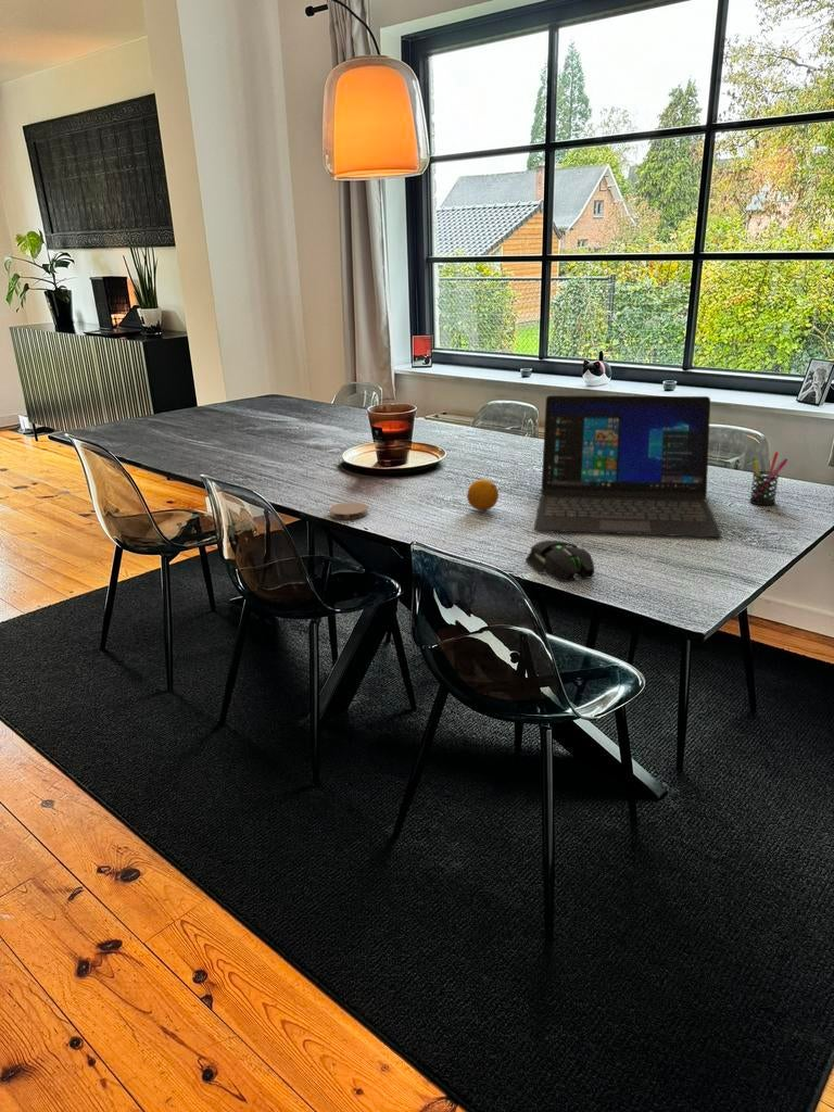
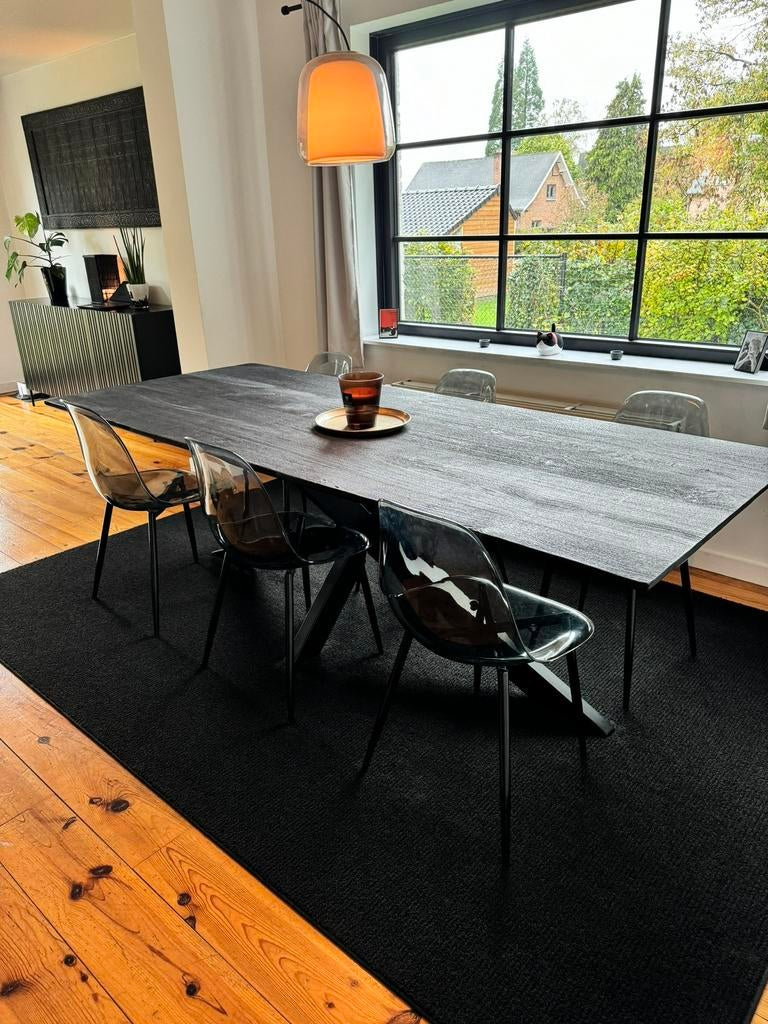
- mouse [525,540,595,583]
- pen holder [748,451,789,506]
- coaster [328,501,369,520]
- laptop [533,394,722,539]
- fruit [466,478,500,511]
